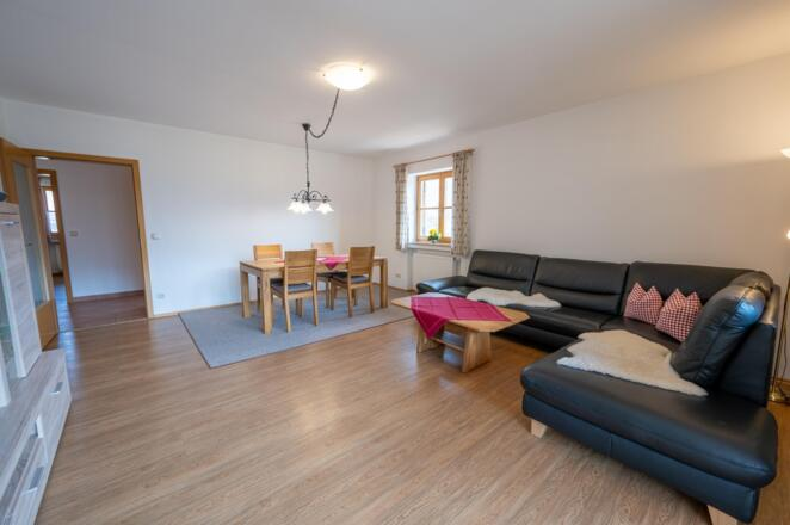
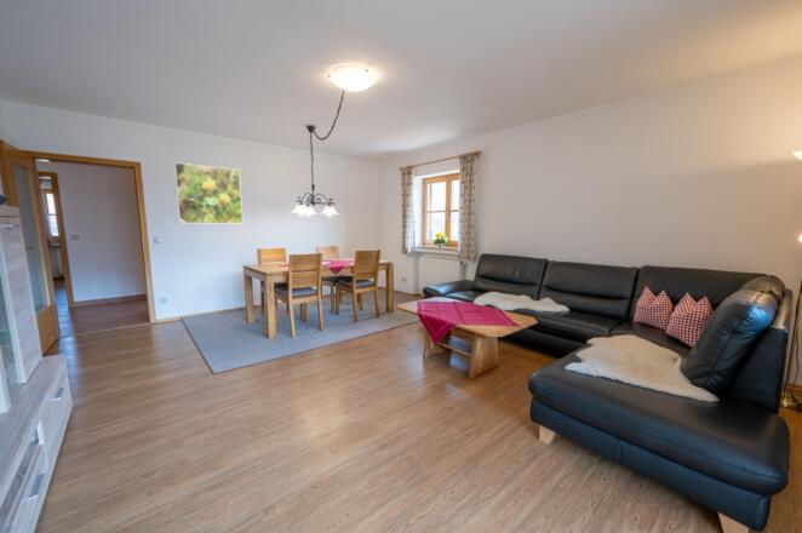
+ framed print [173,161,244,224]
